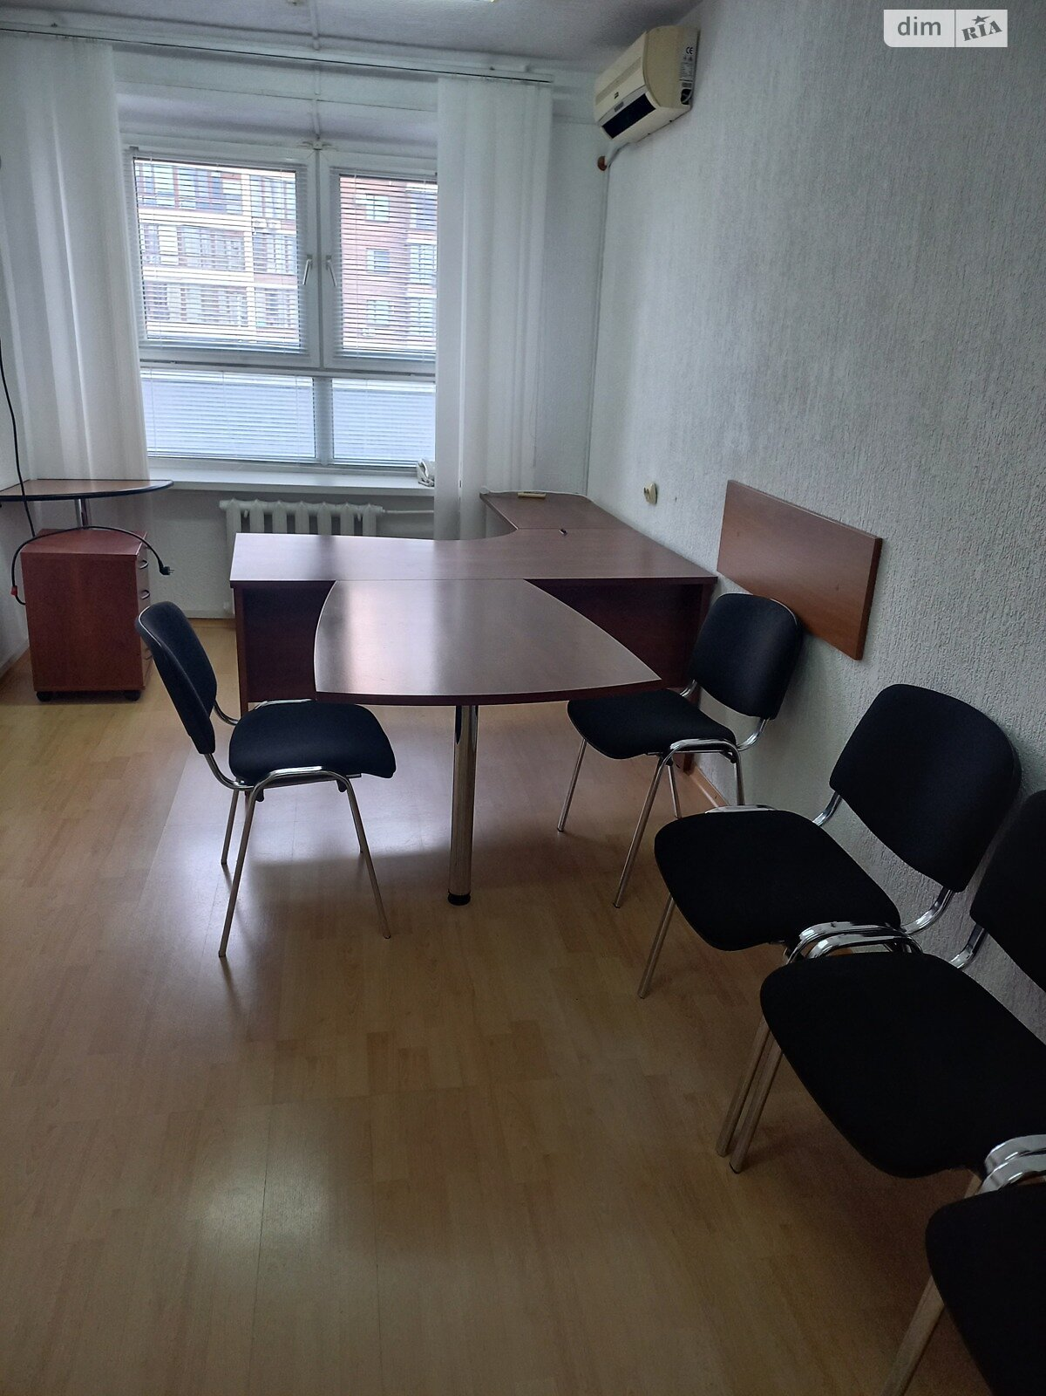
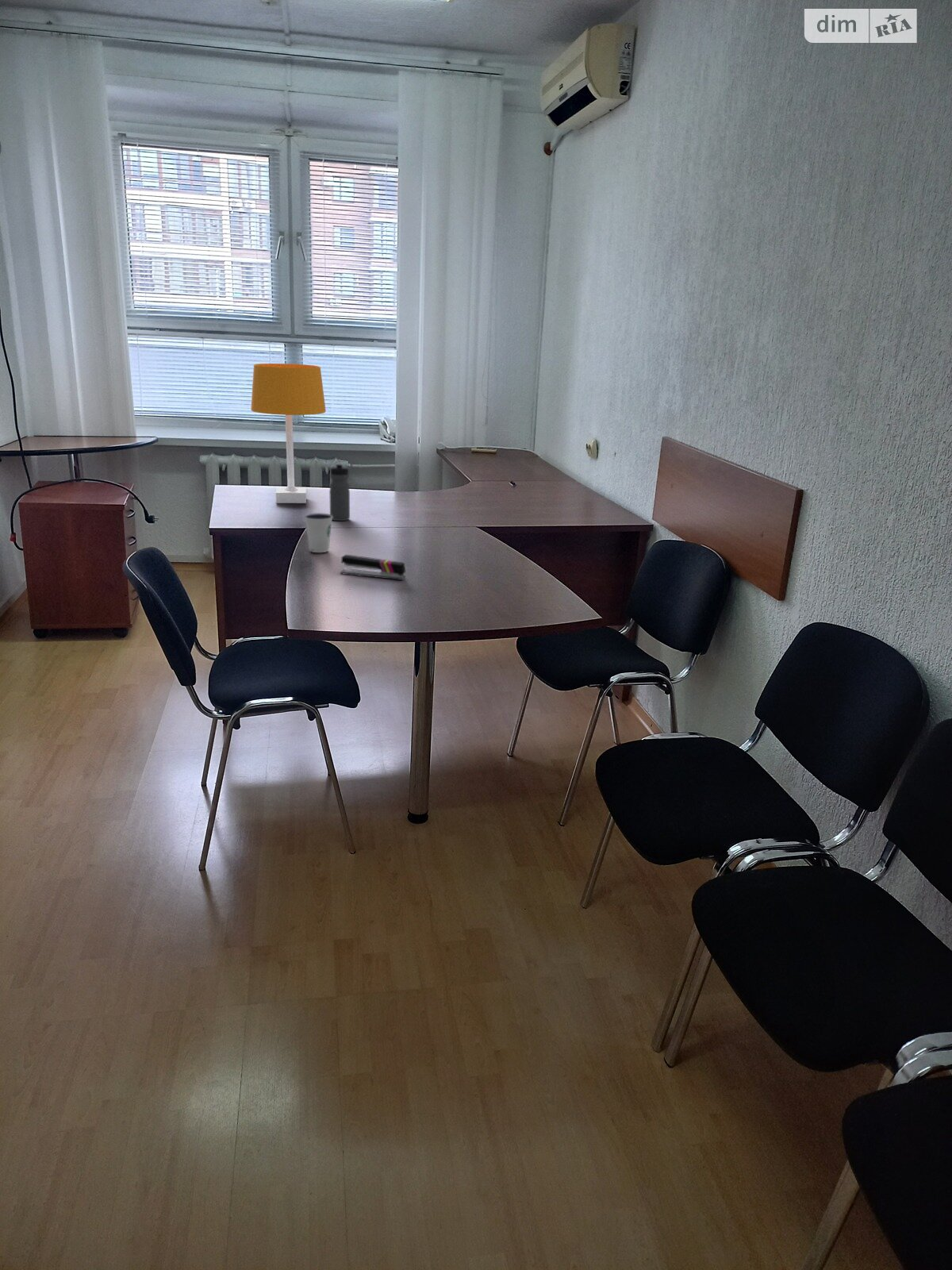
+ dixie cup [304,512,332,553]
+ water bottle [328,462,351,521]
+ desk lamp [250,363,327,504]
+ stapler [340,554,406,581]
